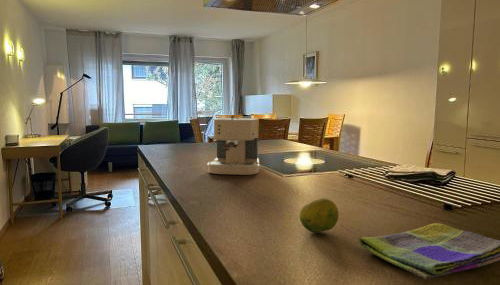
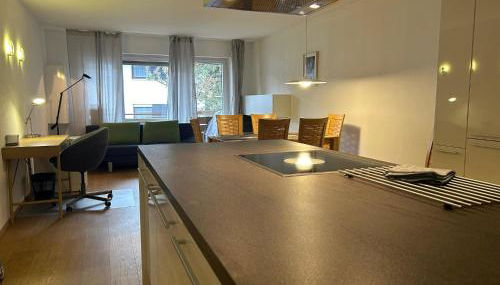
- fruit [299,197,340,234]
- coffee maker [207,114,261,176]
- dish towel [358,222,500,280]
